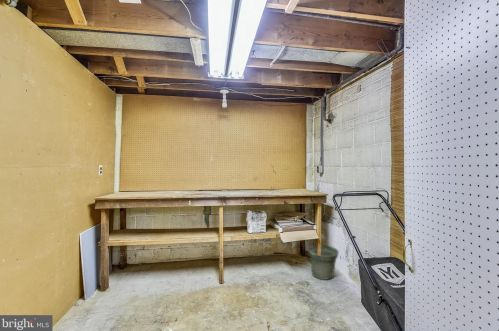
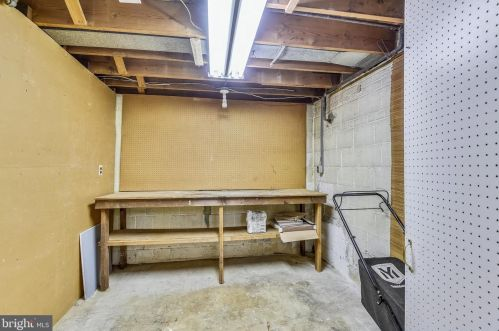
- flower pot [307,244,340,281]
